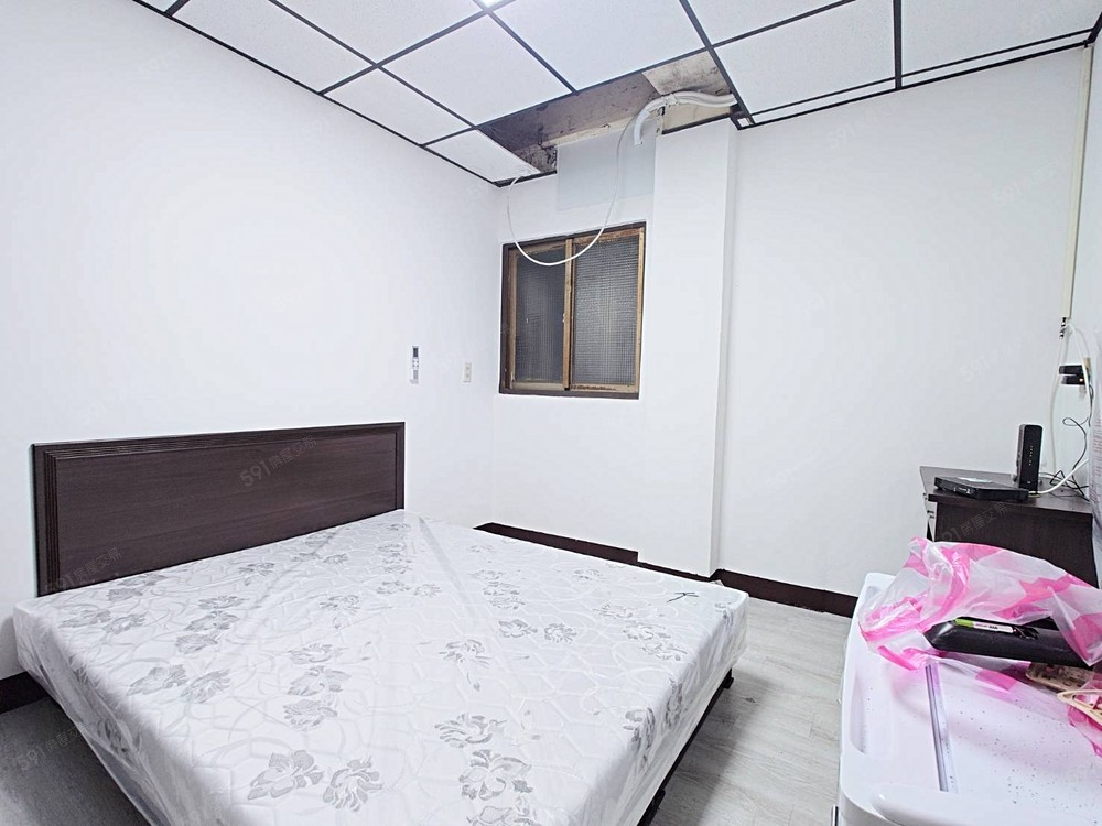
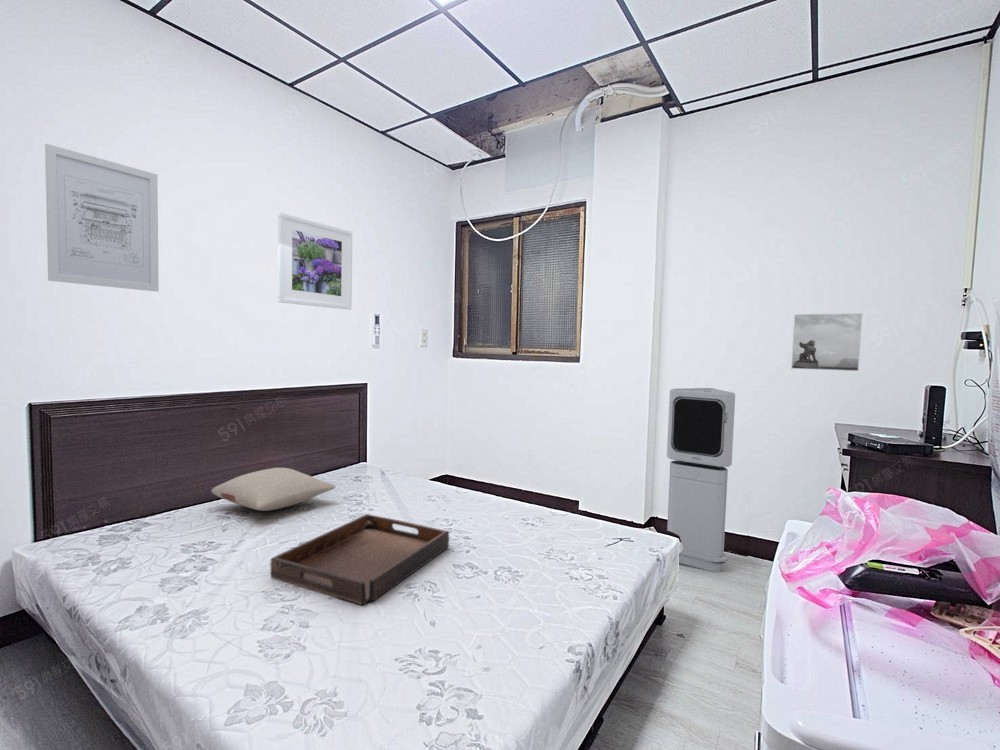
+ serving tray [269,513,450,606]
+ air purifier [666,387,736,573]
+ wall art [44,143,160,293]
+ pillow [210,467,337,512]
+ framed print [277,211,353,311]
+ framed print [790,312,863,372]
